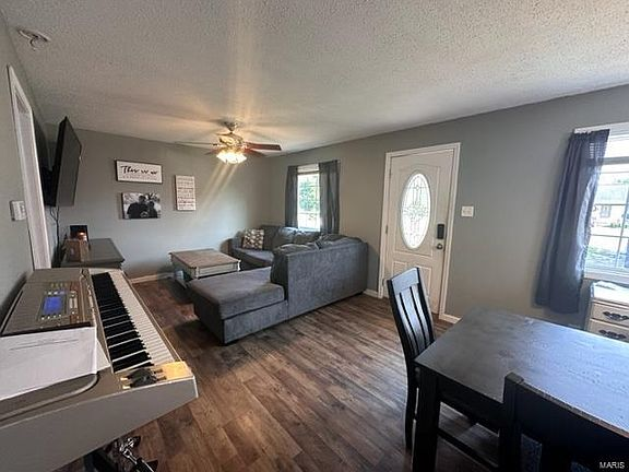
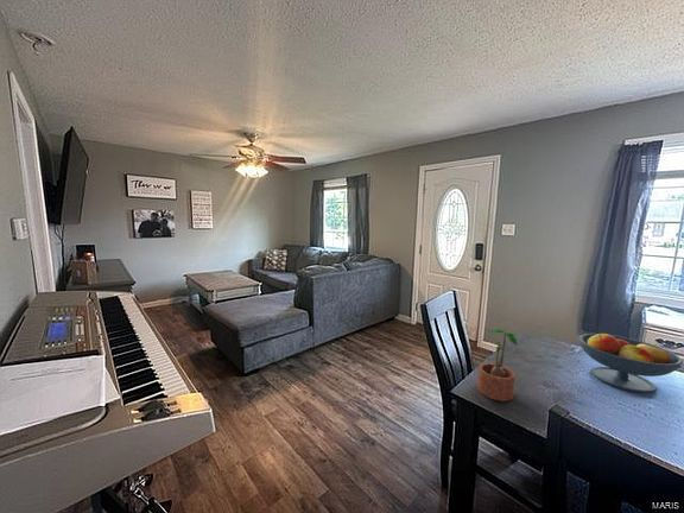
+ fruit bowl [577,332,684,394]
+ potted plant [476,328,519,403]
